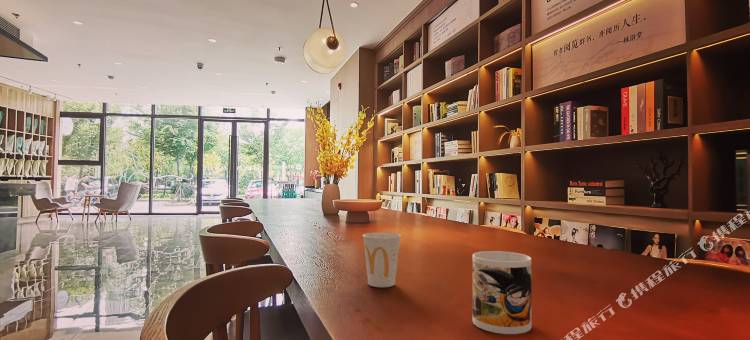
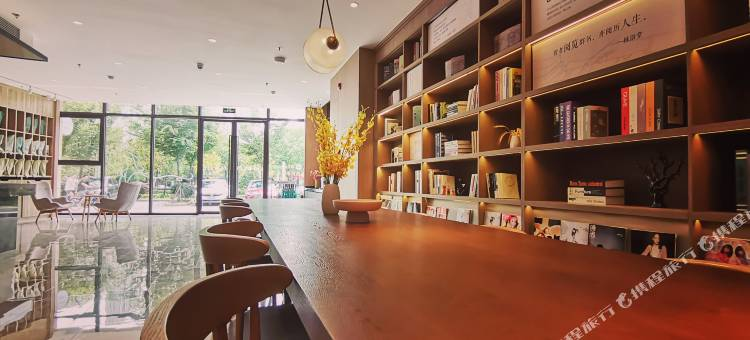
- mug [472,250,533,335]
- cup [362,231,402,288]
